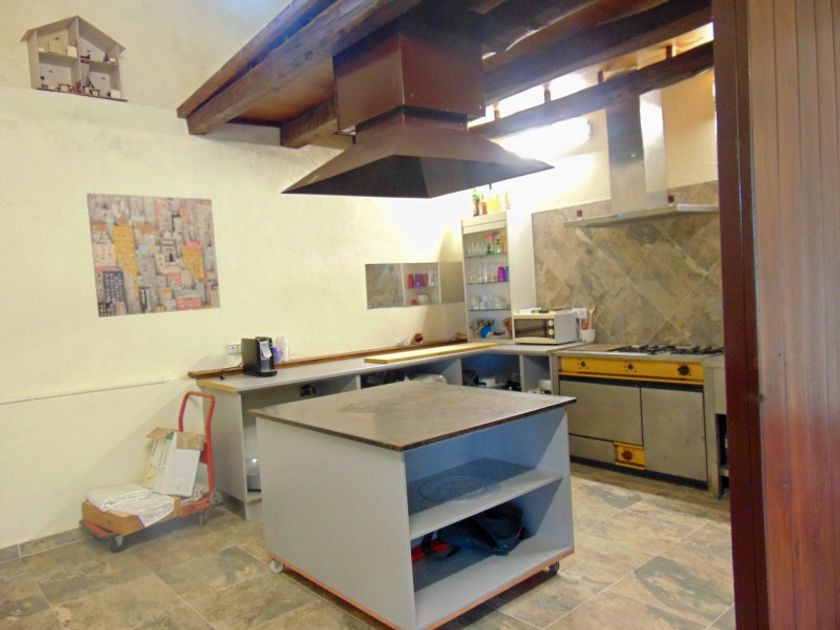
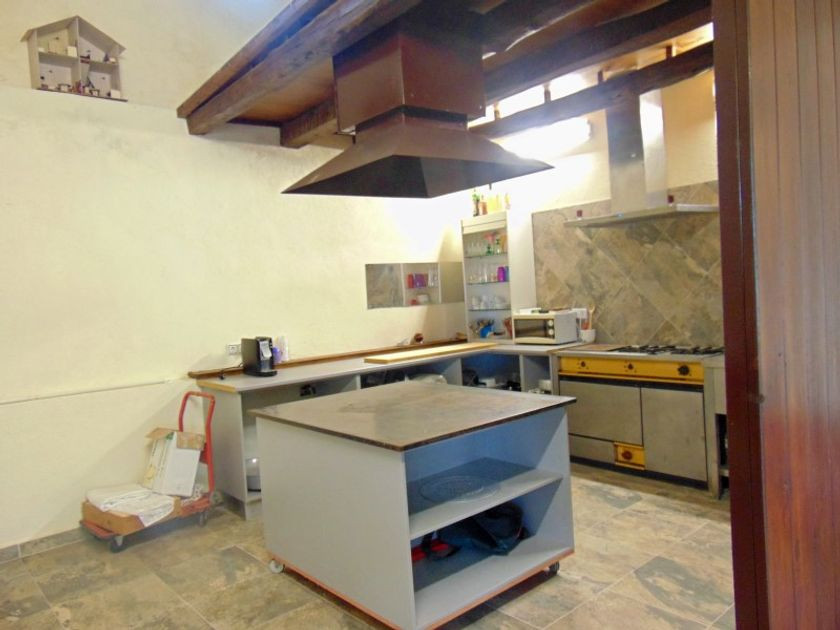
- wall art [86,192,222,318]
